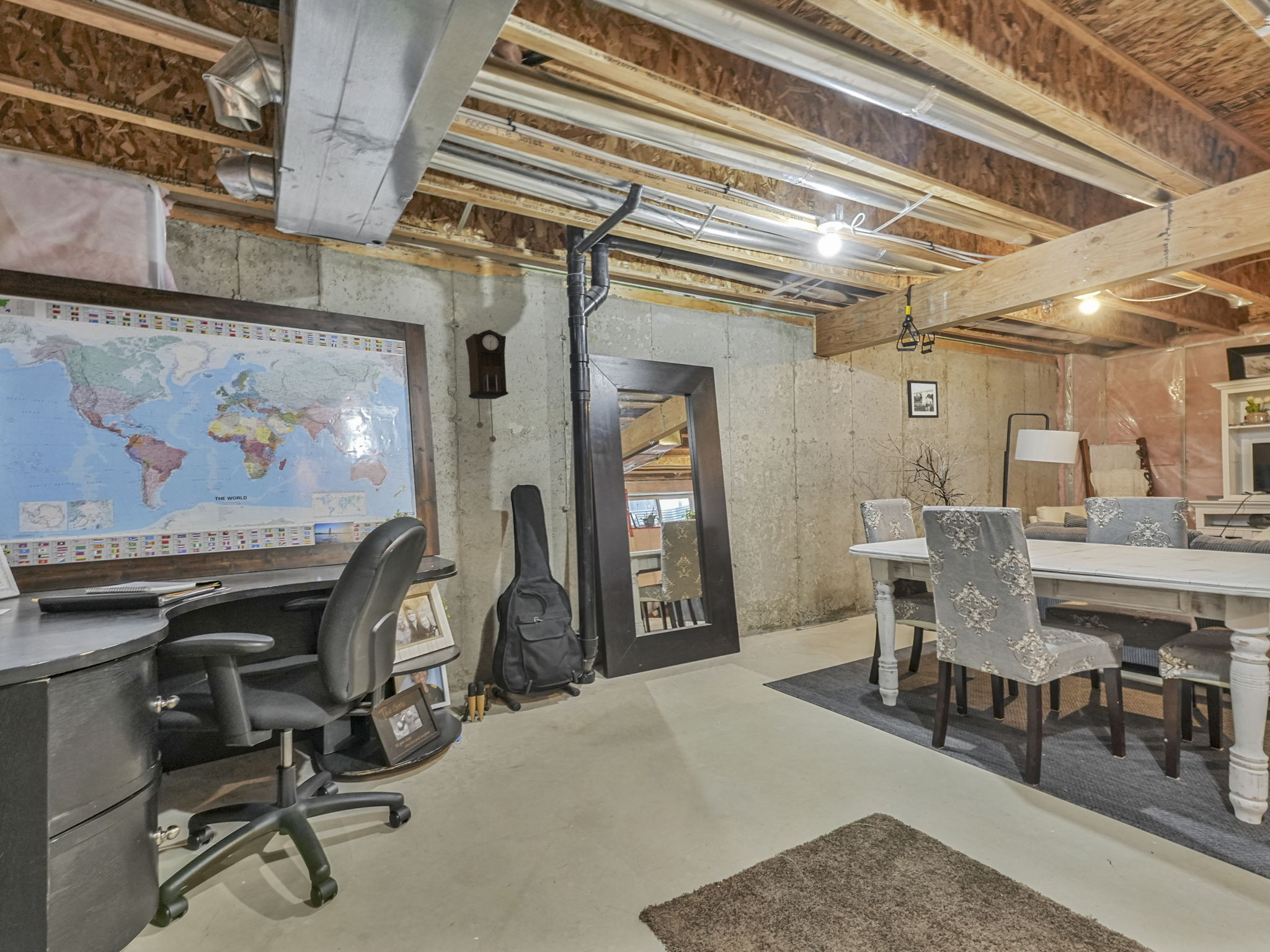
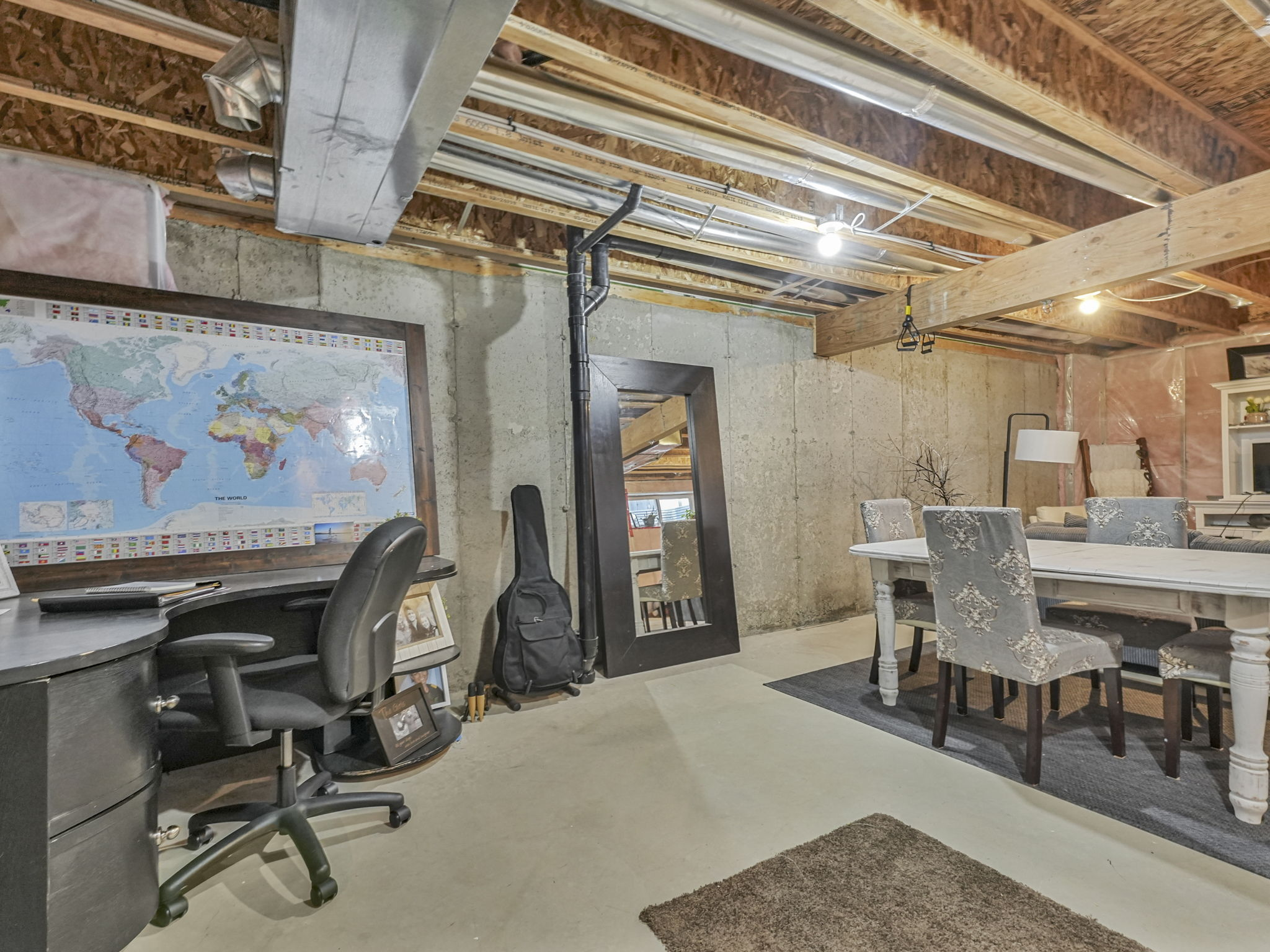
- pendulum clock [464,329,509,443]
- picture frame [907,379,939,418]
